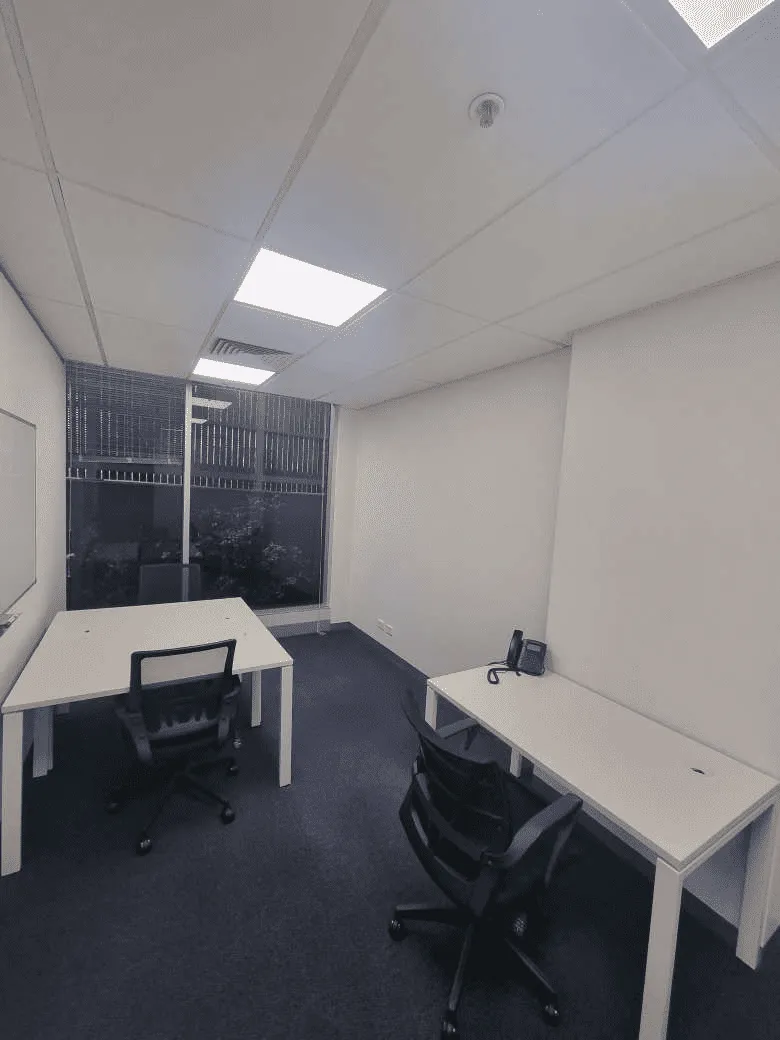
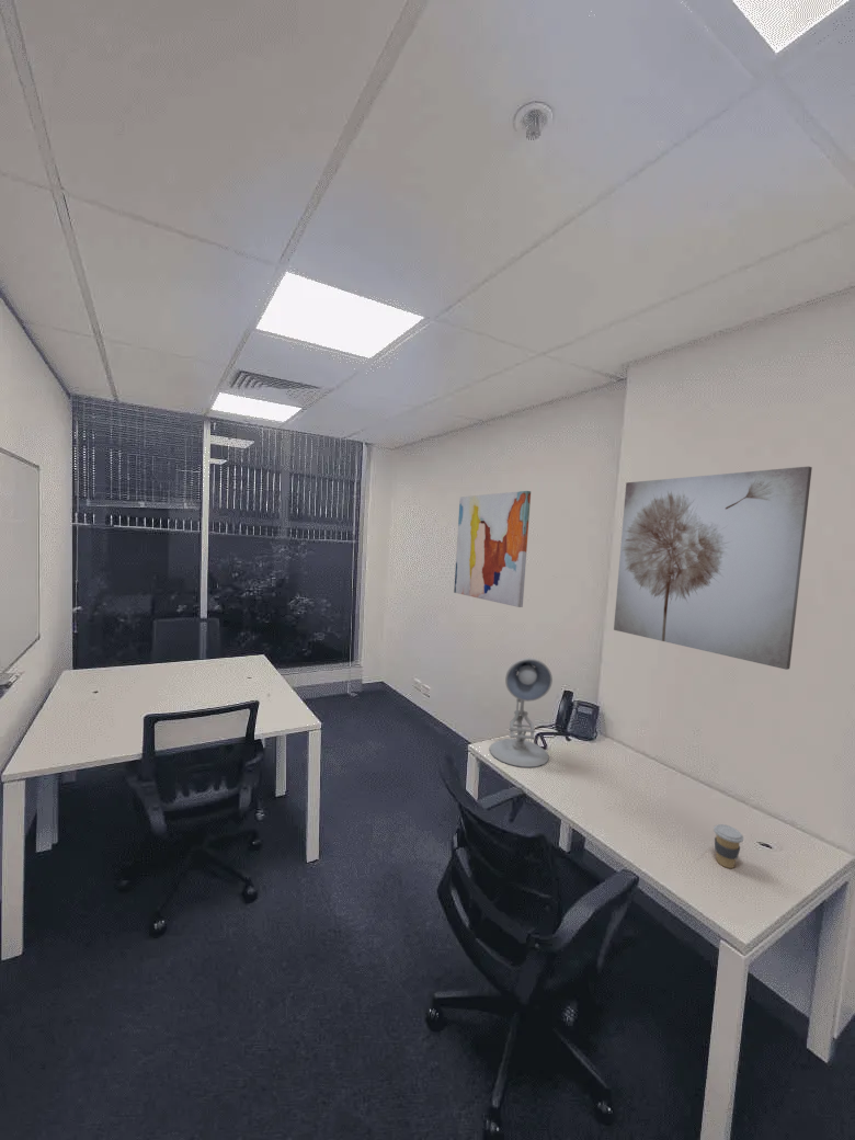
+ coffee cup [713,823,744,869]
+ desk lamp [489,657,554,768]
+ wall art [453,490,532,608]
+ wall art [613,466,813,671]
